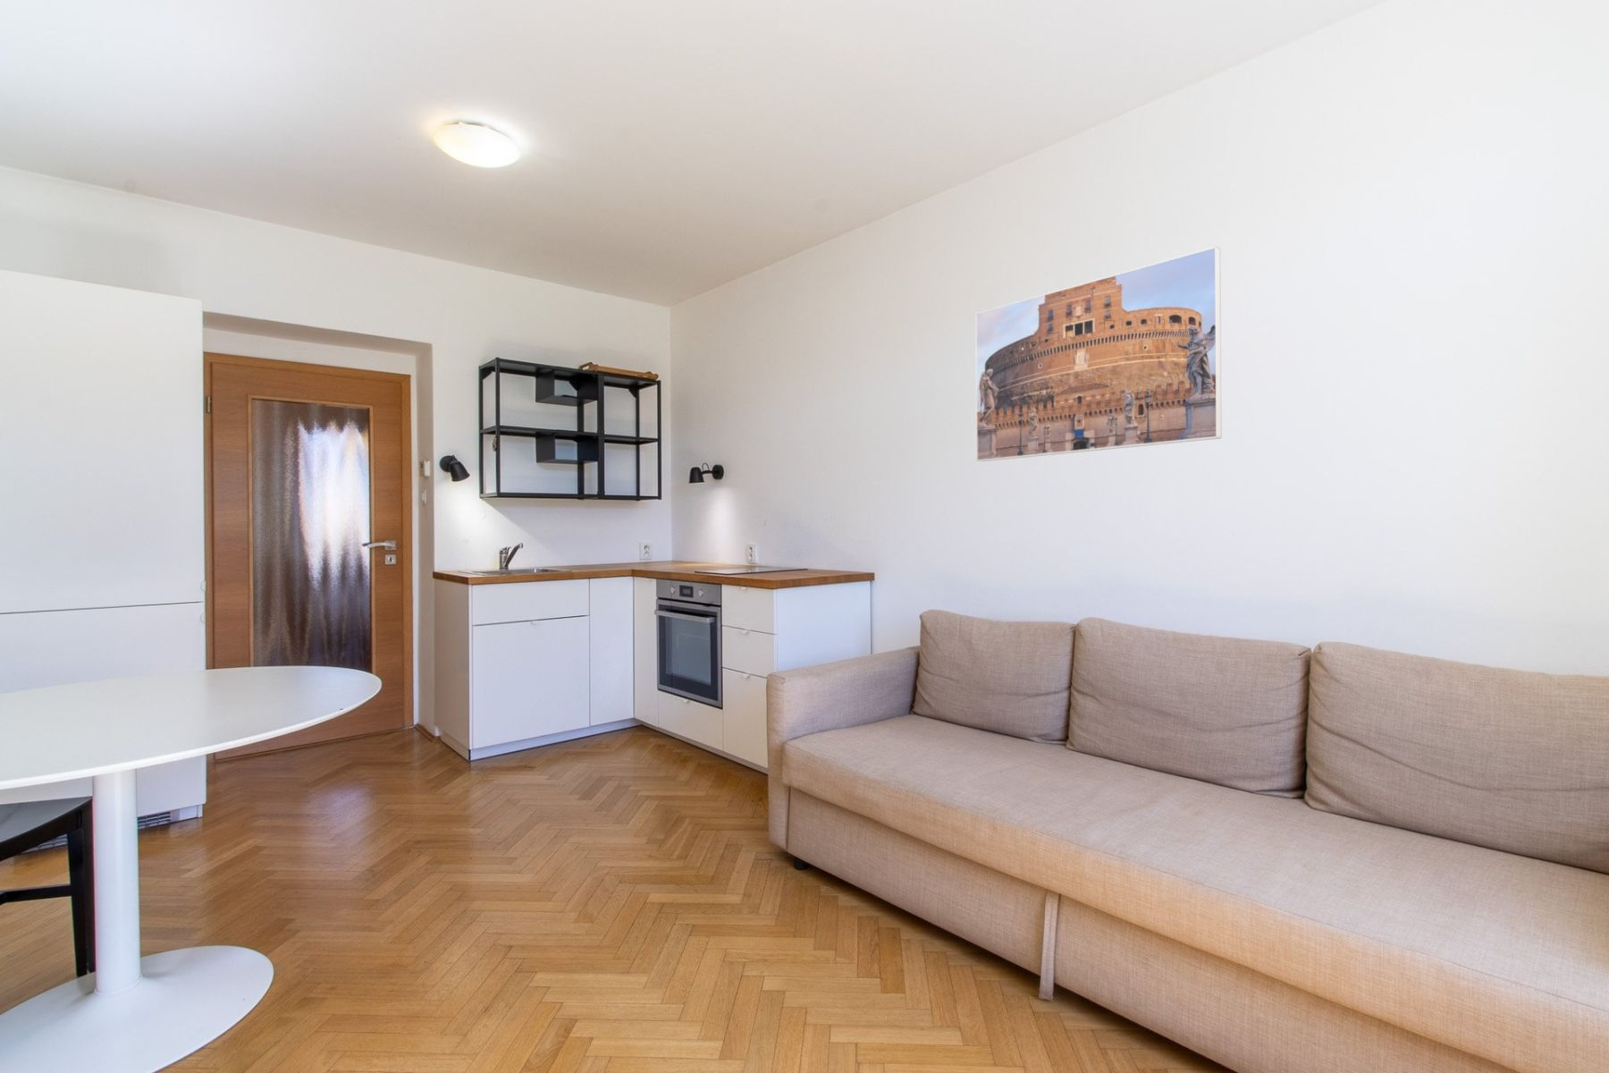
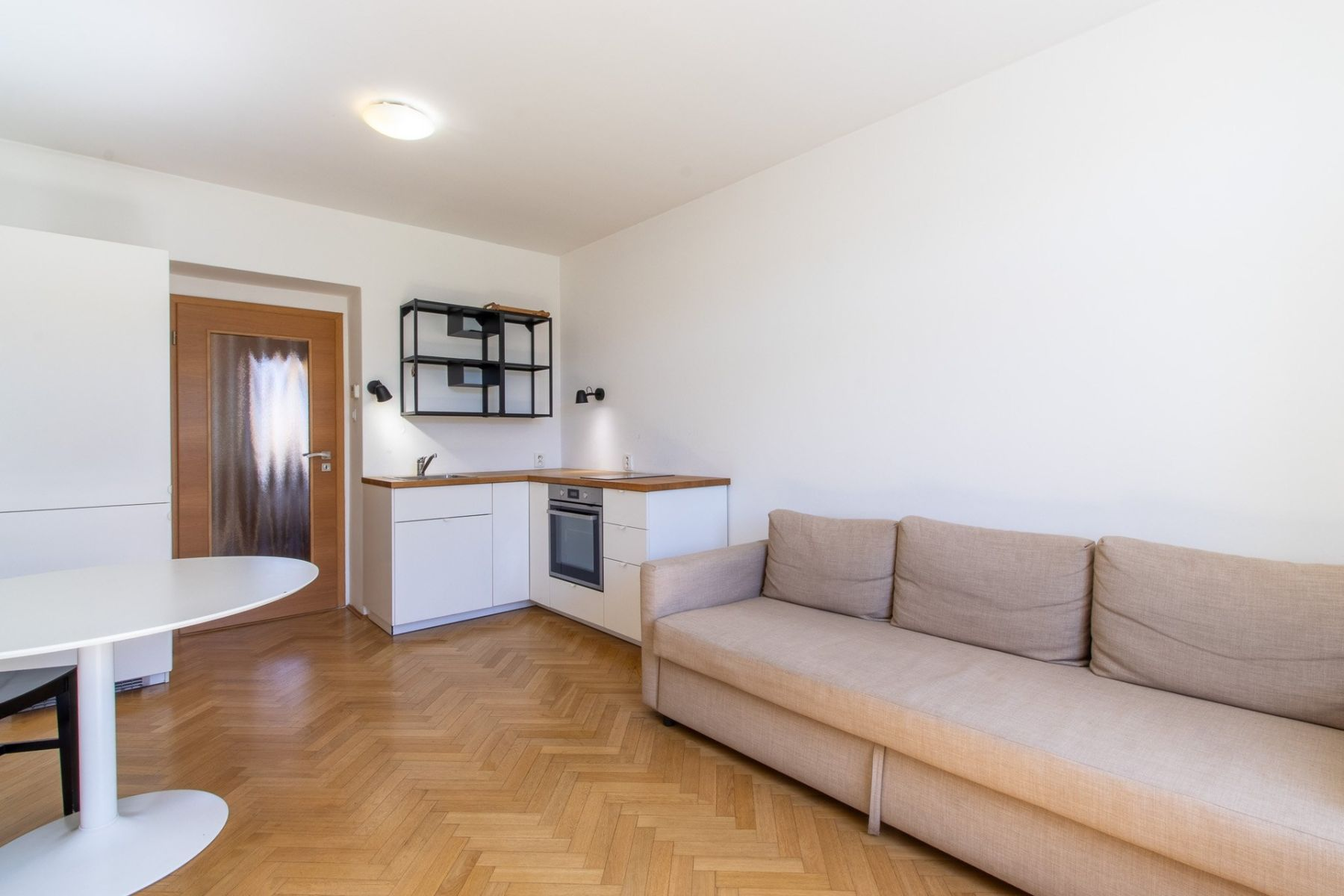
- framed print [974,245,1222,462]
